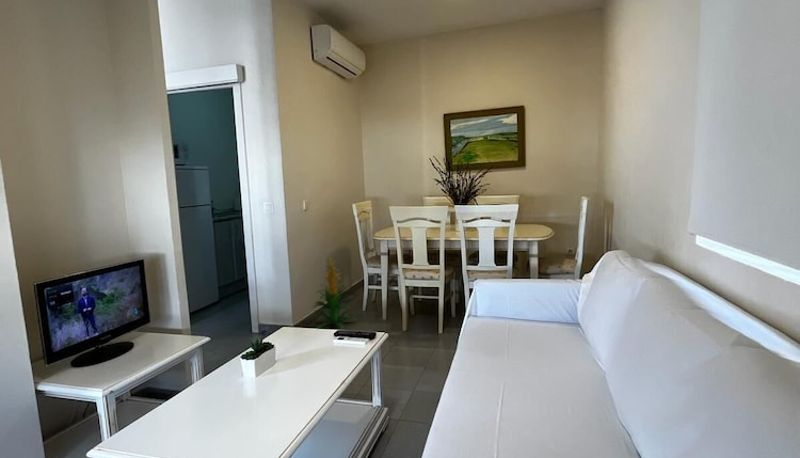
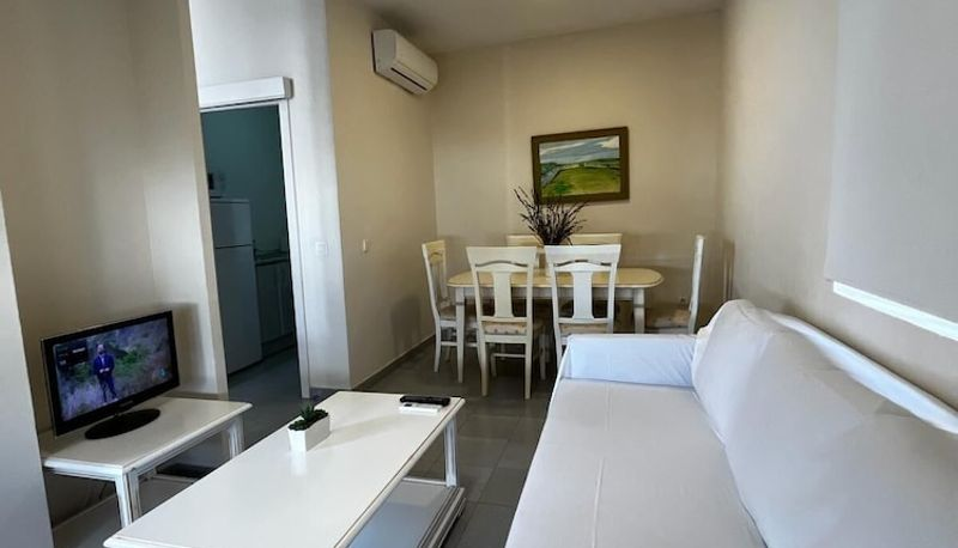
- indoor plant [311,256,358,330]
